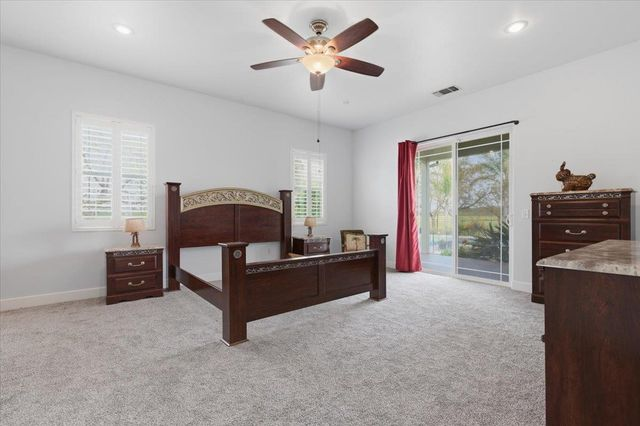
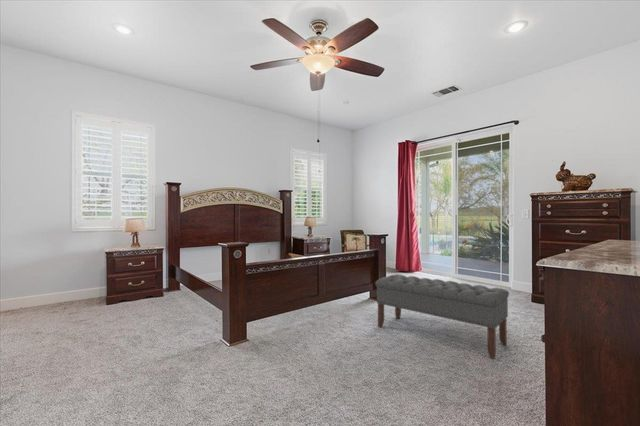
+ bench [374,273,510,360]
